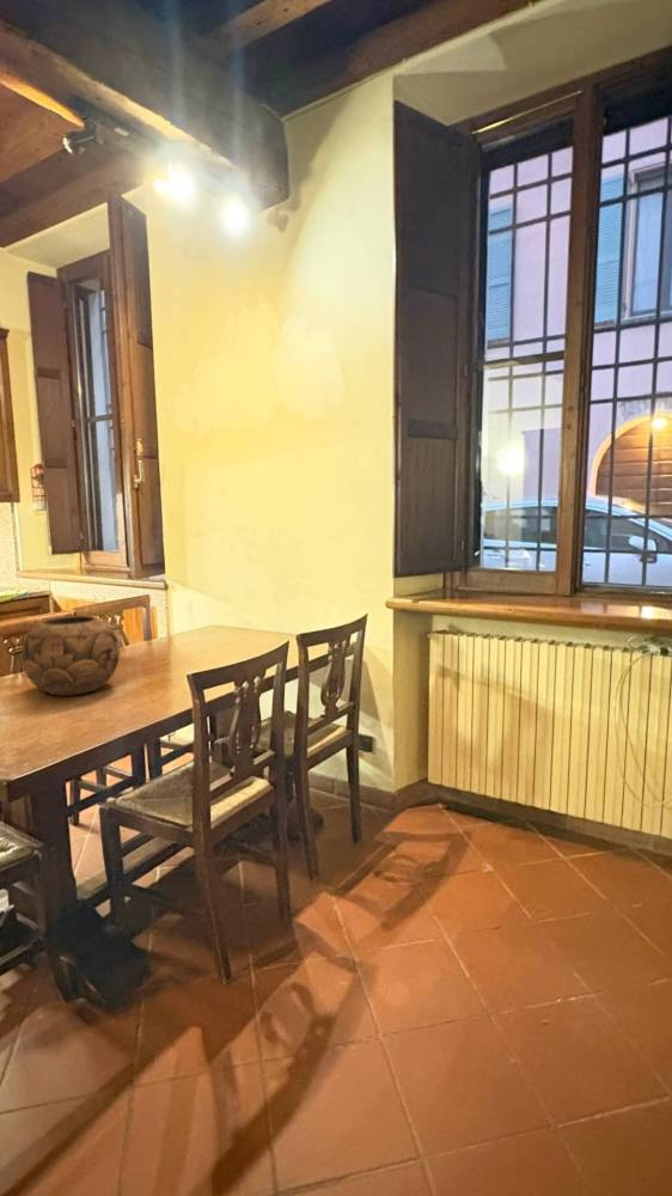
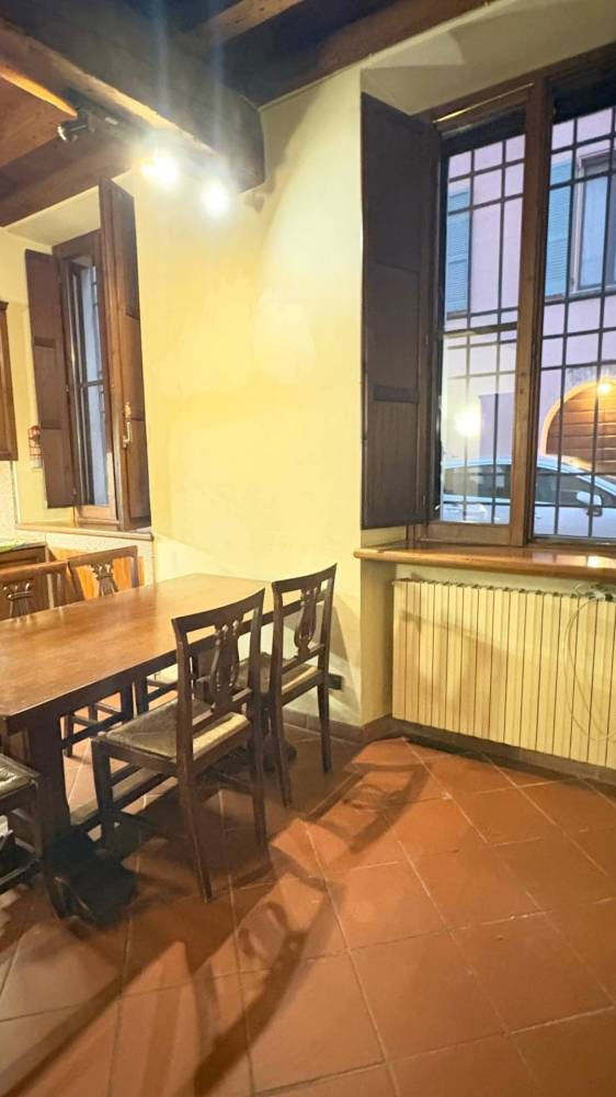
- decorative bowl [20,615,121,697]
